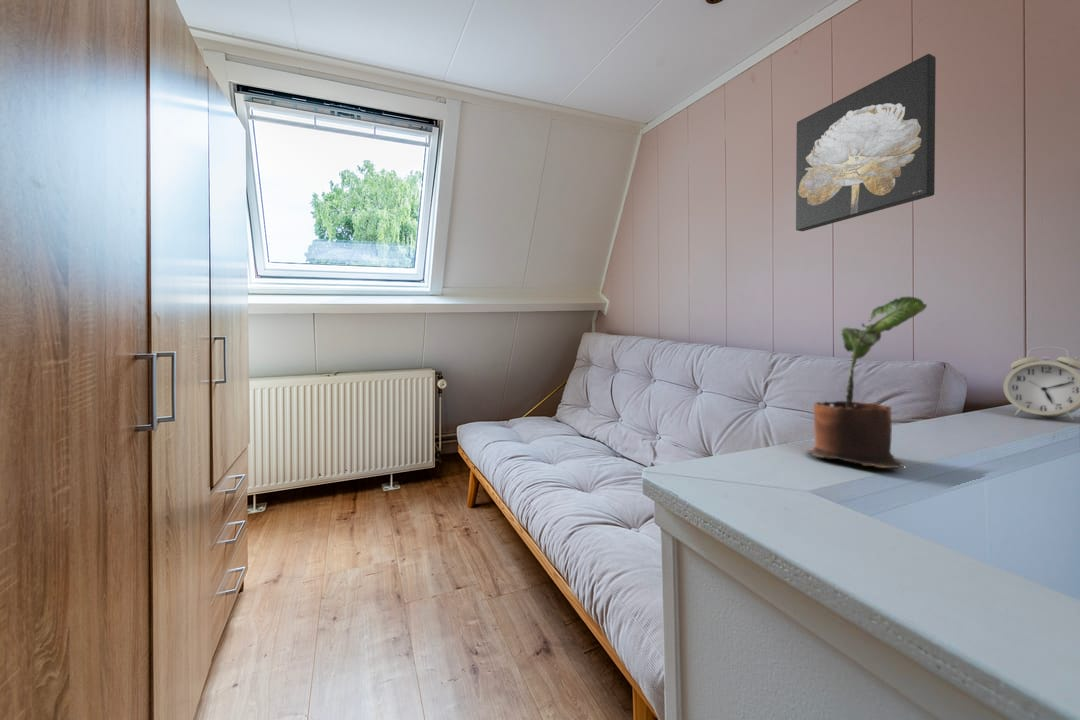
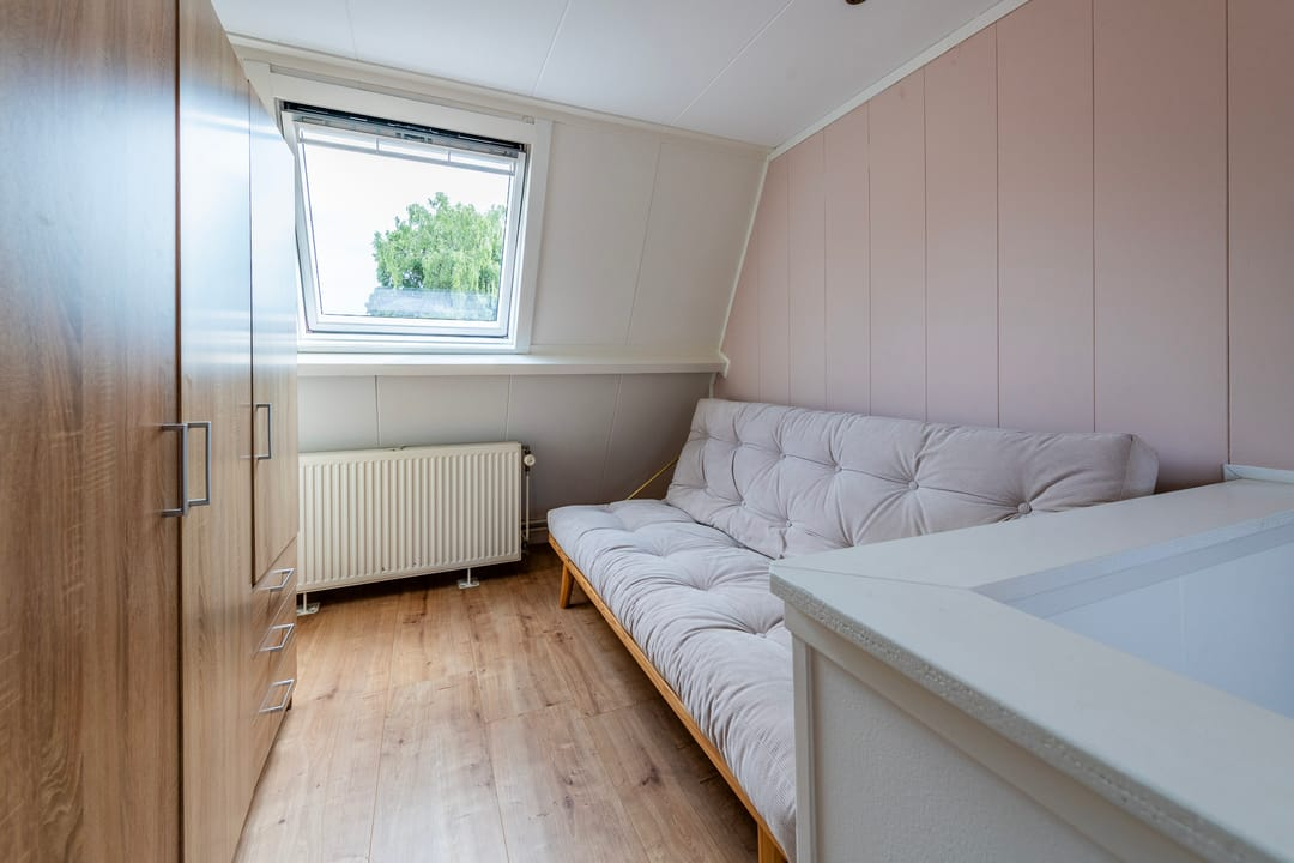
- potted plant [806,295,928,469]
- alarm clock [1002,346,1080,420]
- wall art [795,53,937,232]
